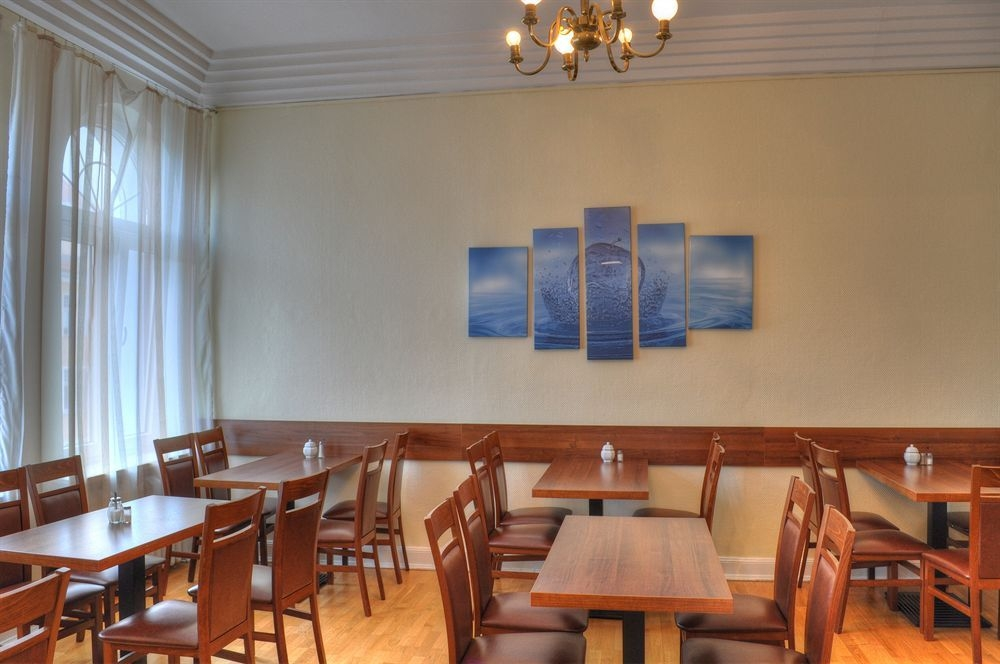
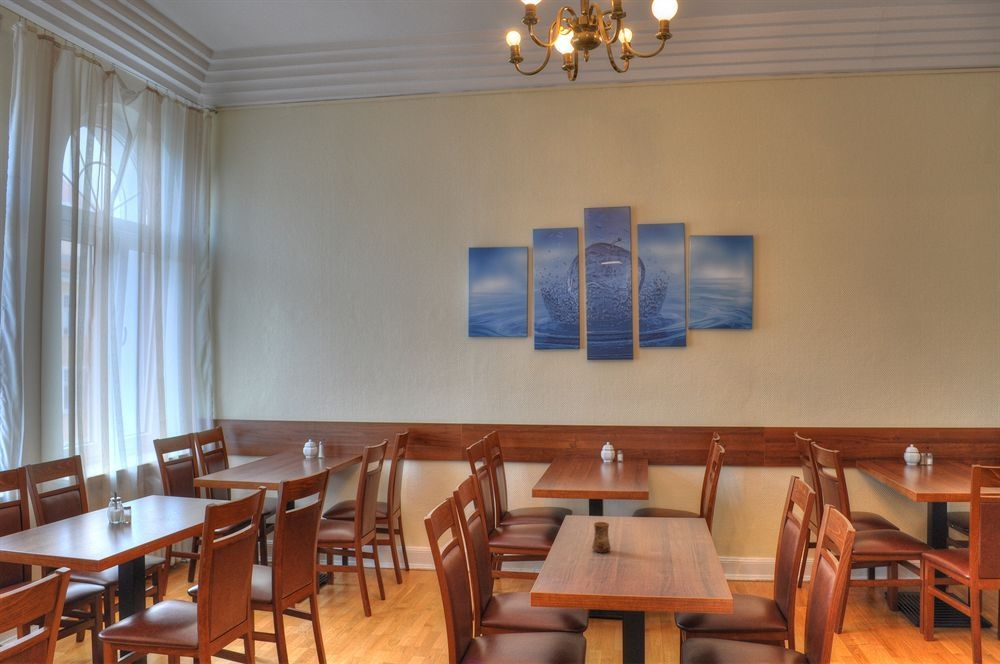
+ cup [591,521,612,554]
